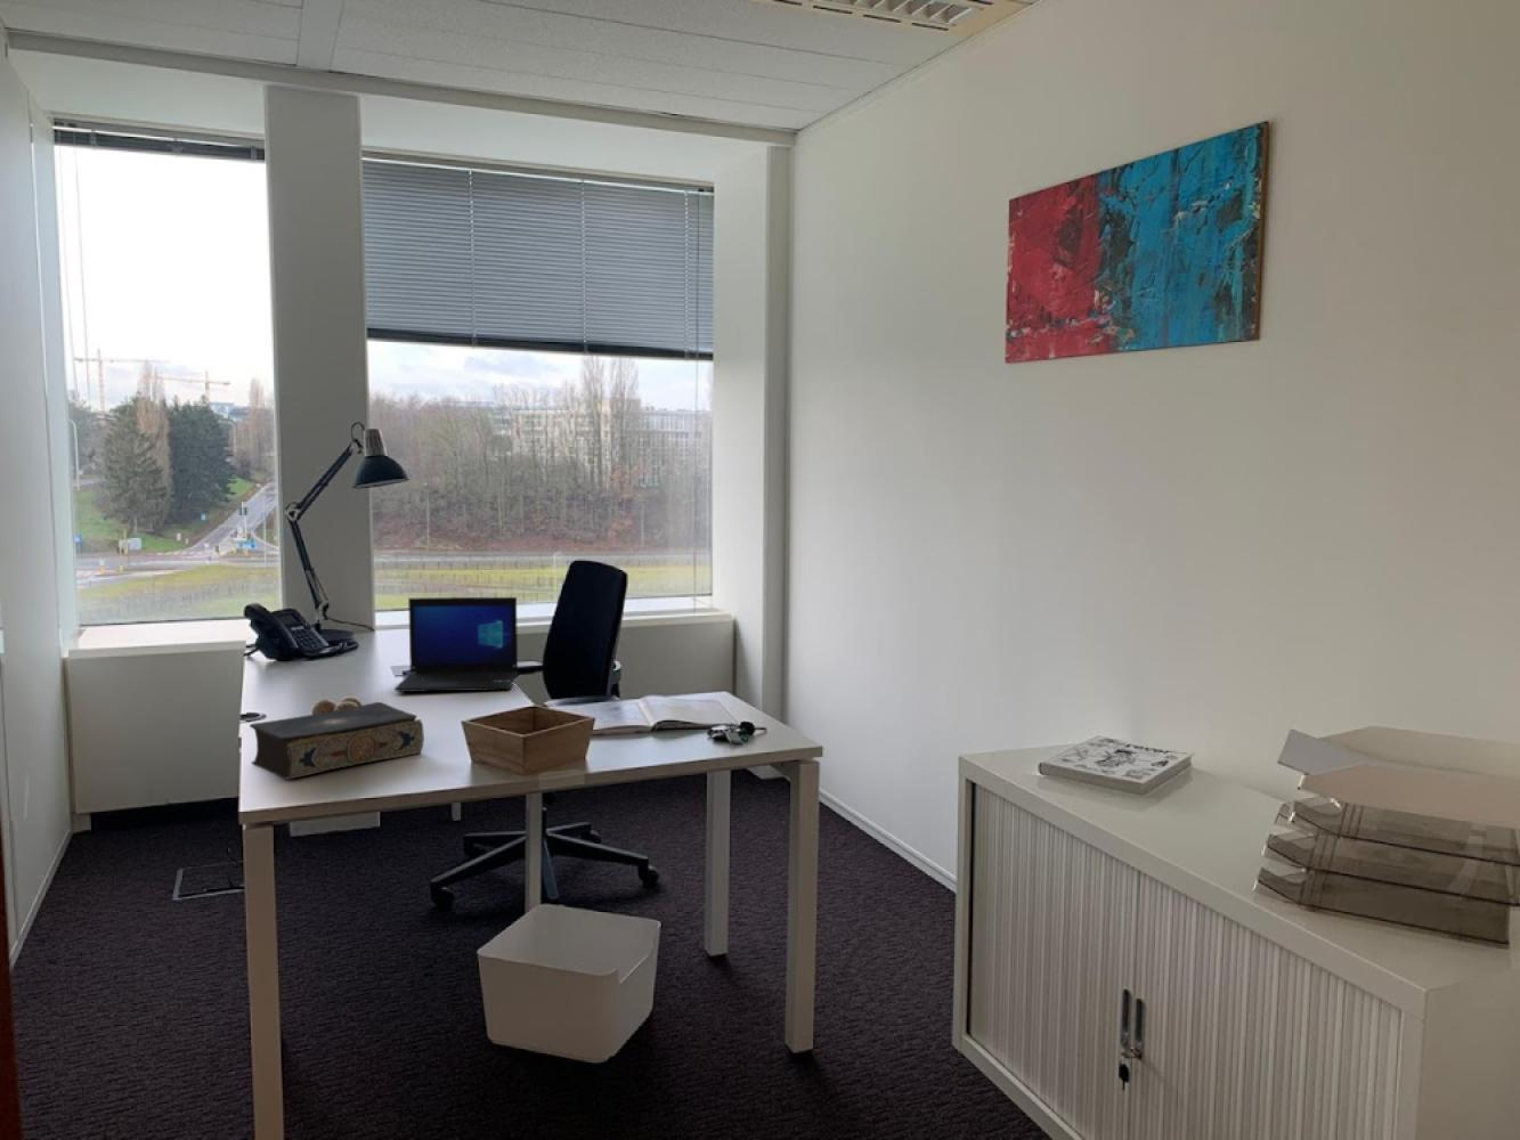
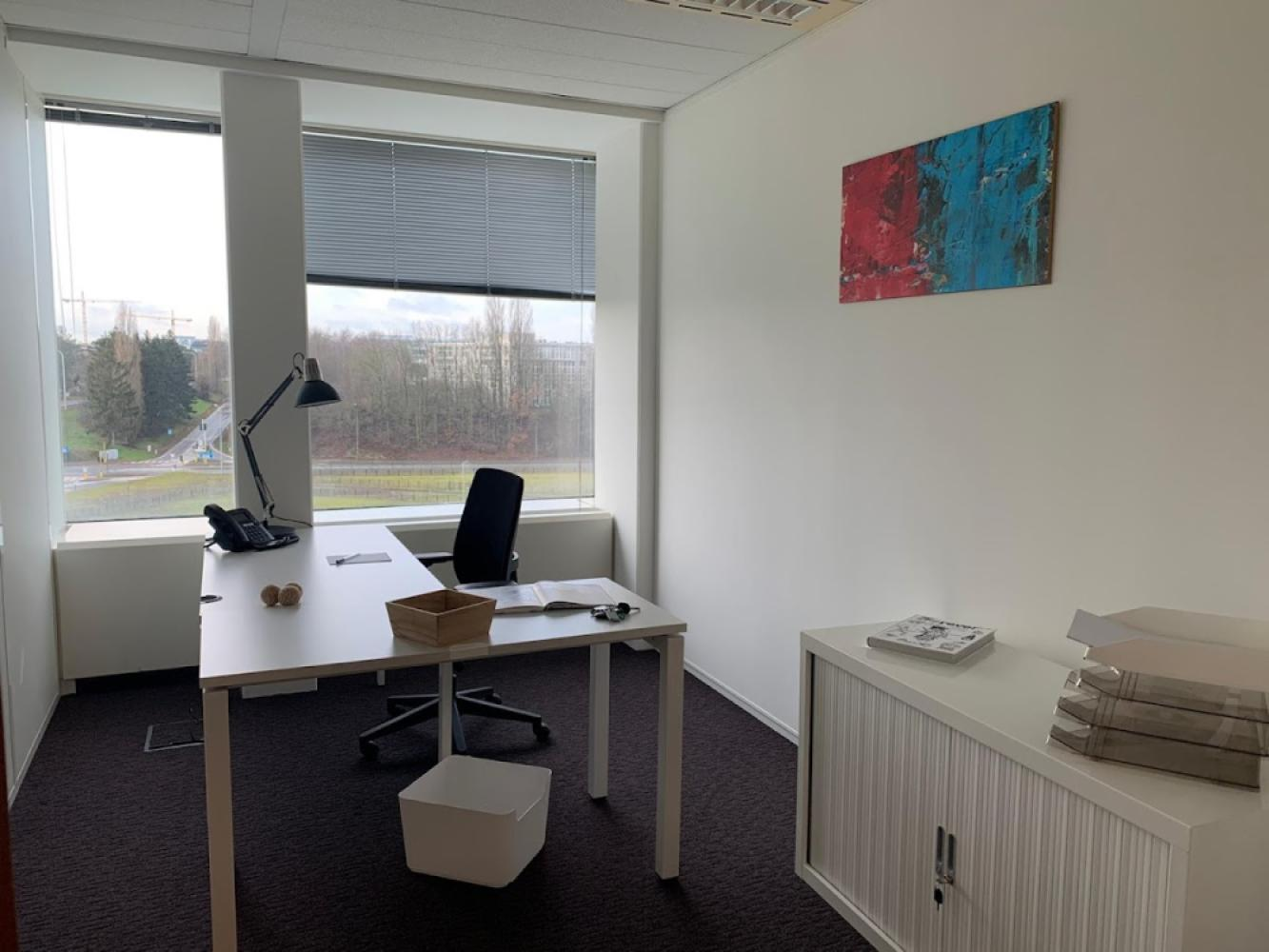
- book [249,701,425,781]
- laptop [393,596,519,693]
